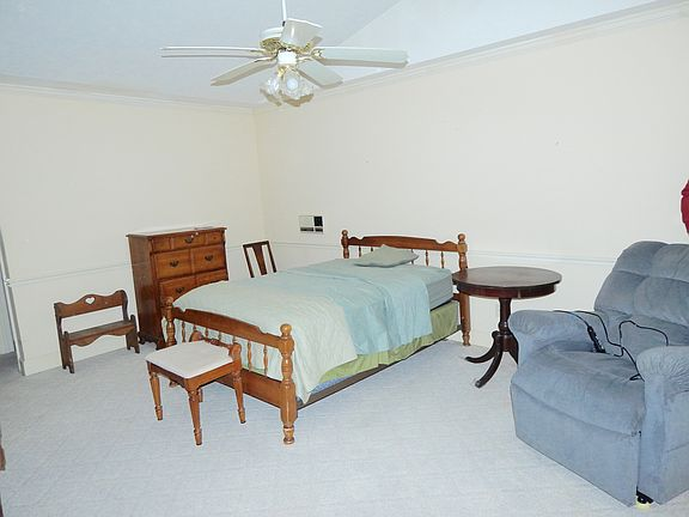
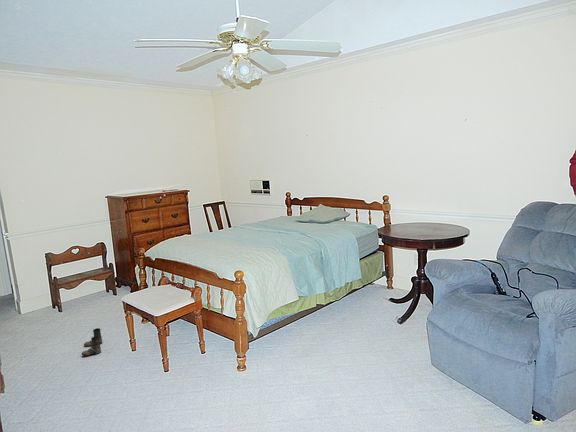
+ boots [80,327,103,357]
